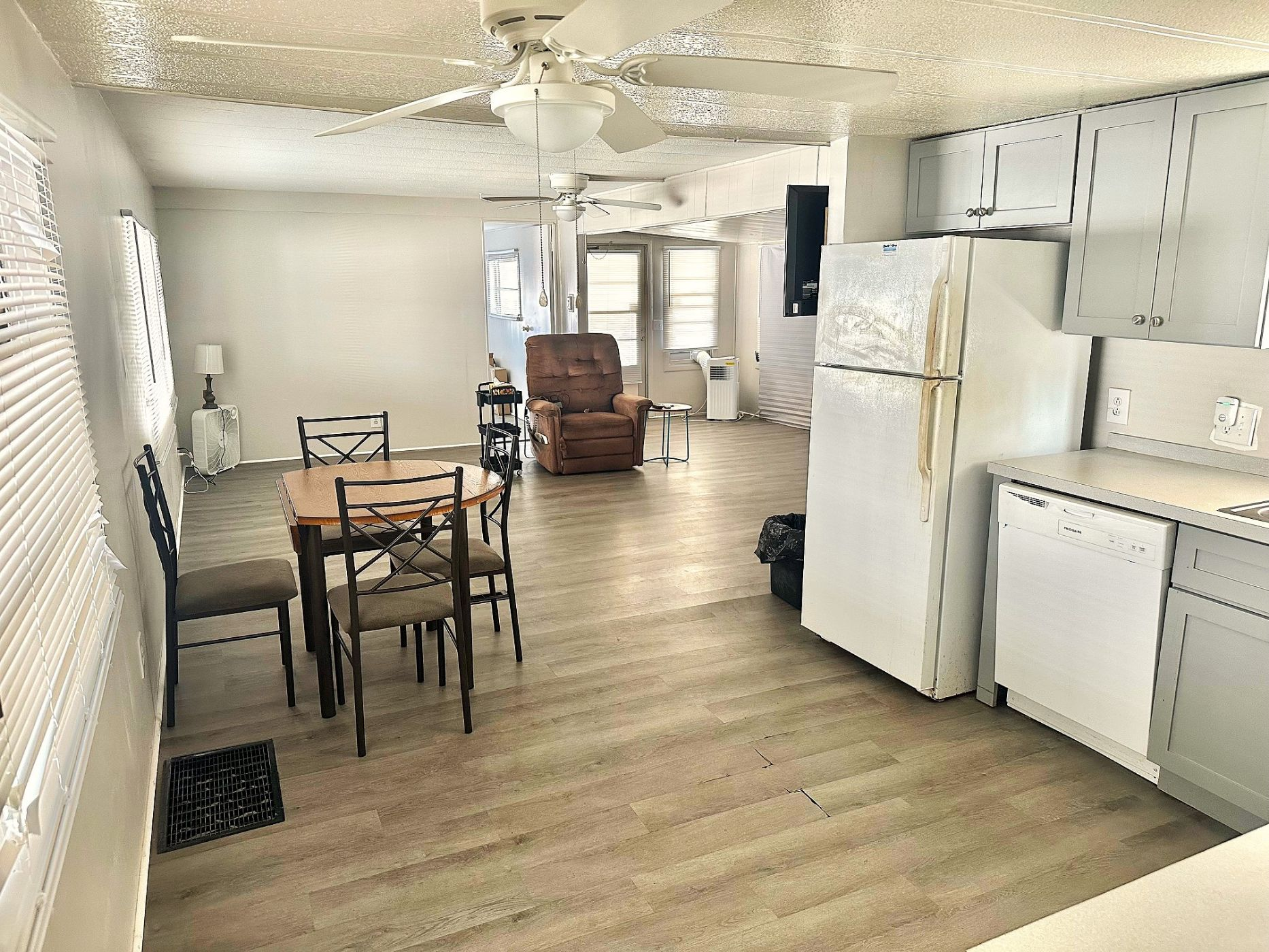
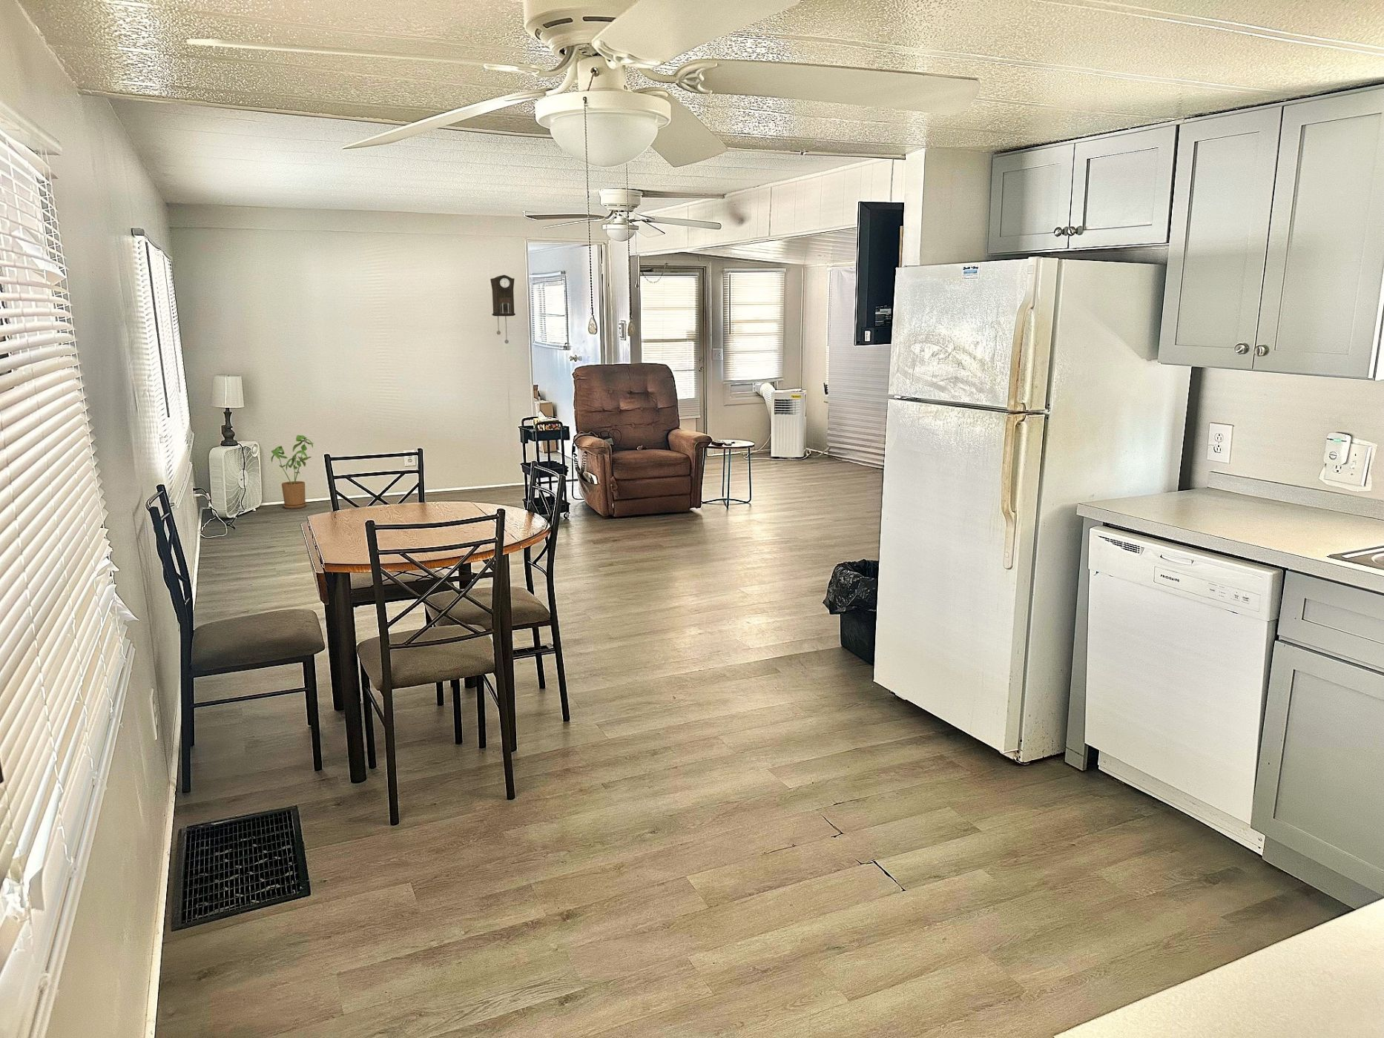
+ pendulum clock [490,275,516,345]
+ house plant [270,434,314,509]
